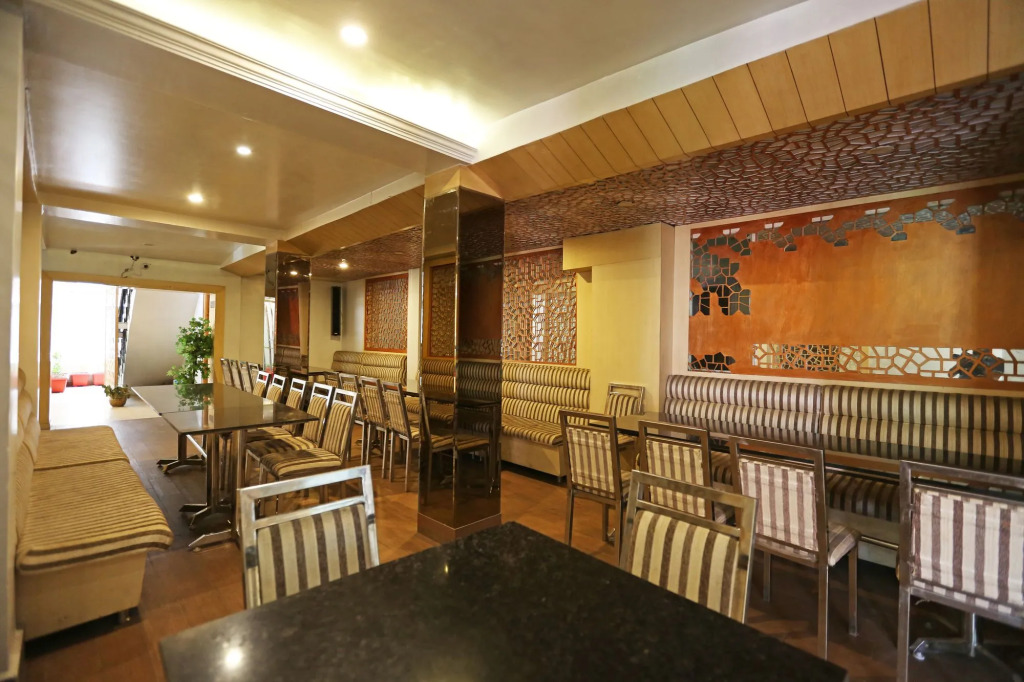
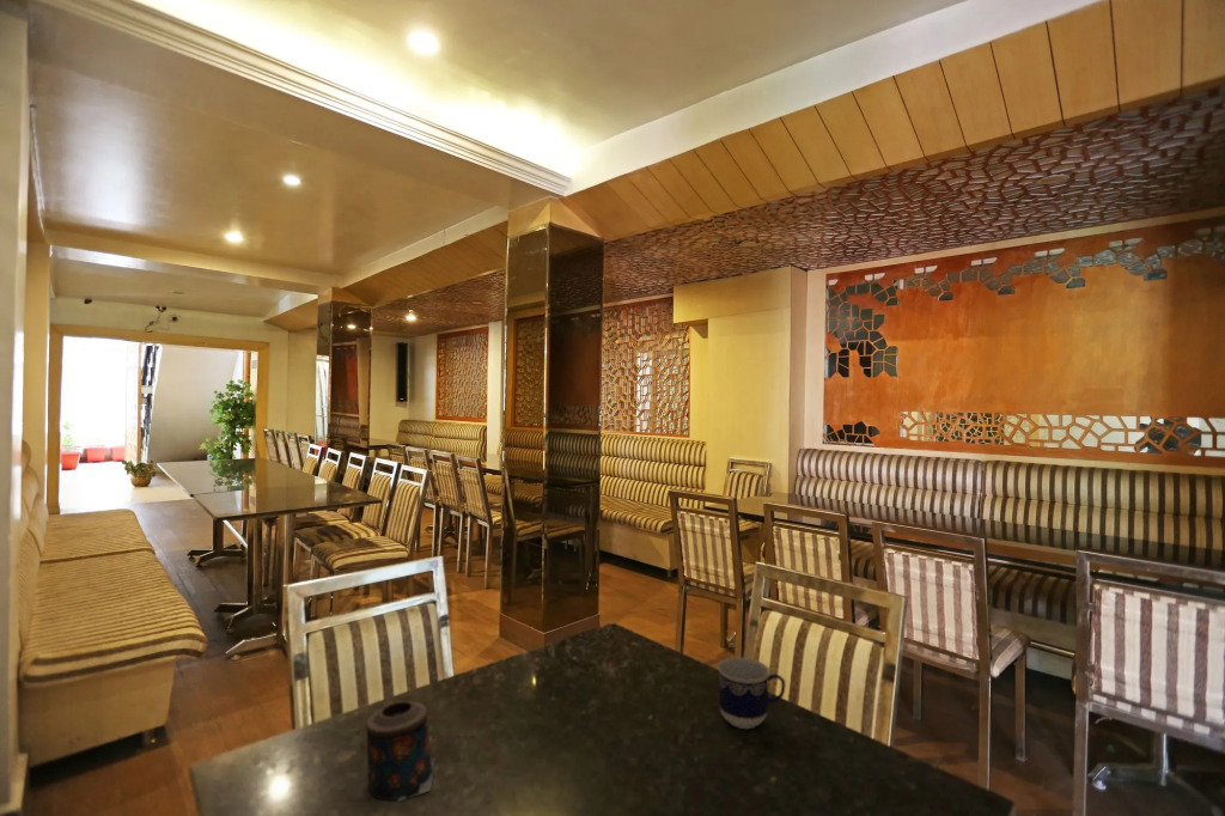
+ candle [365,700,437,803]
+ cup [717,656,787,730]
